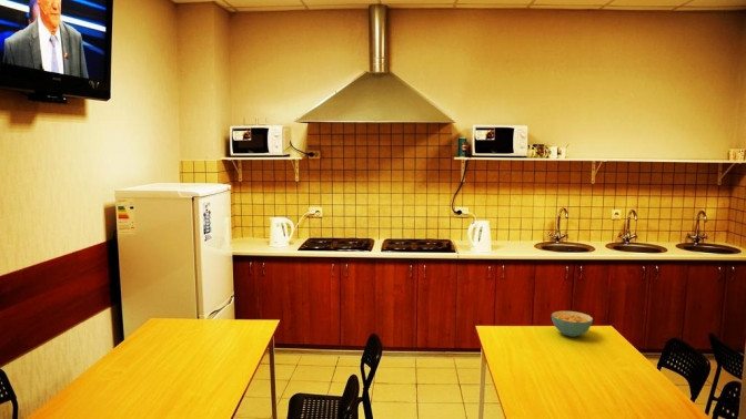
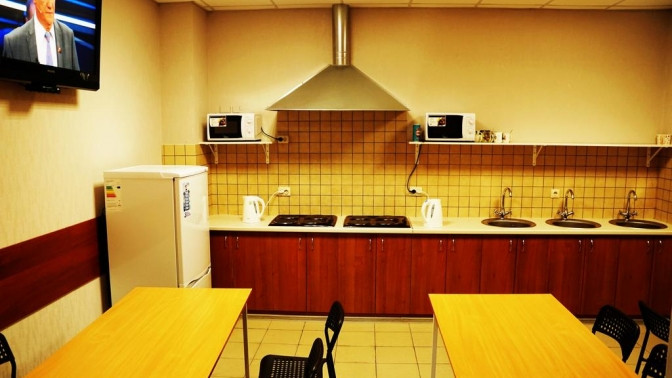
- cereal bowl [551,310,594,338]
